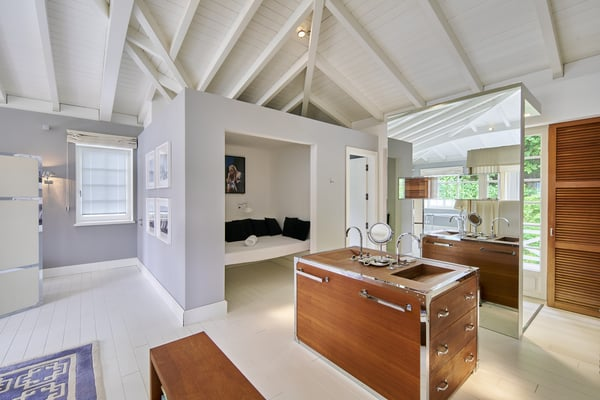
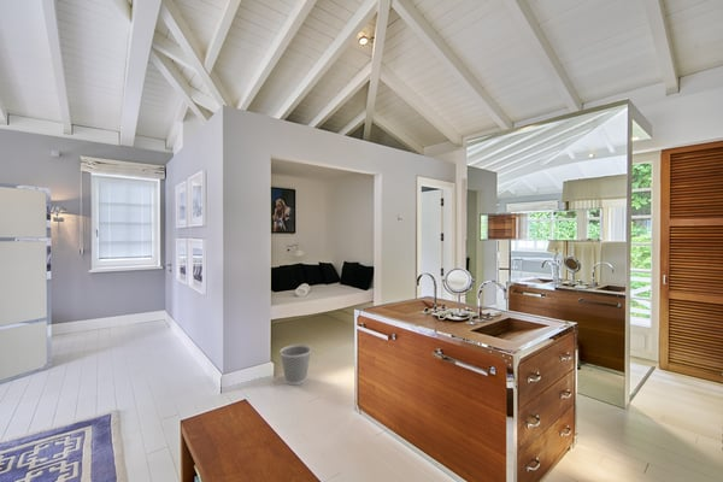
+ wastebasket [278,343,312,386]
